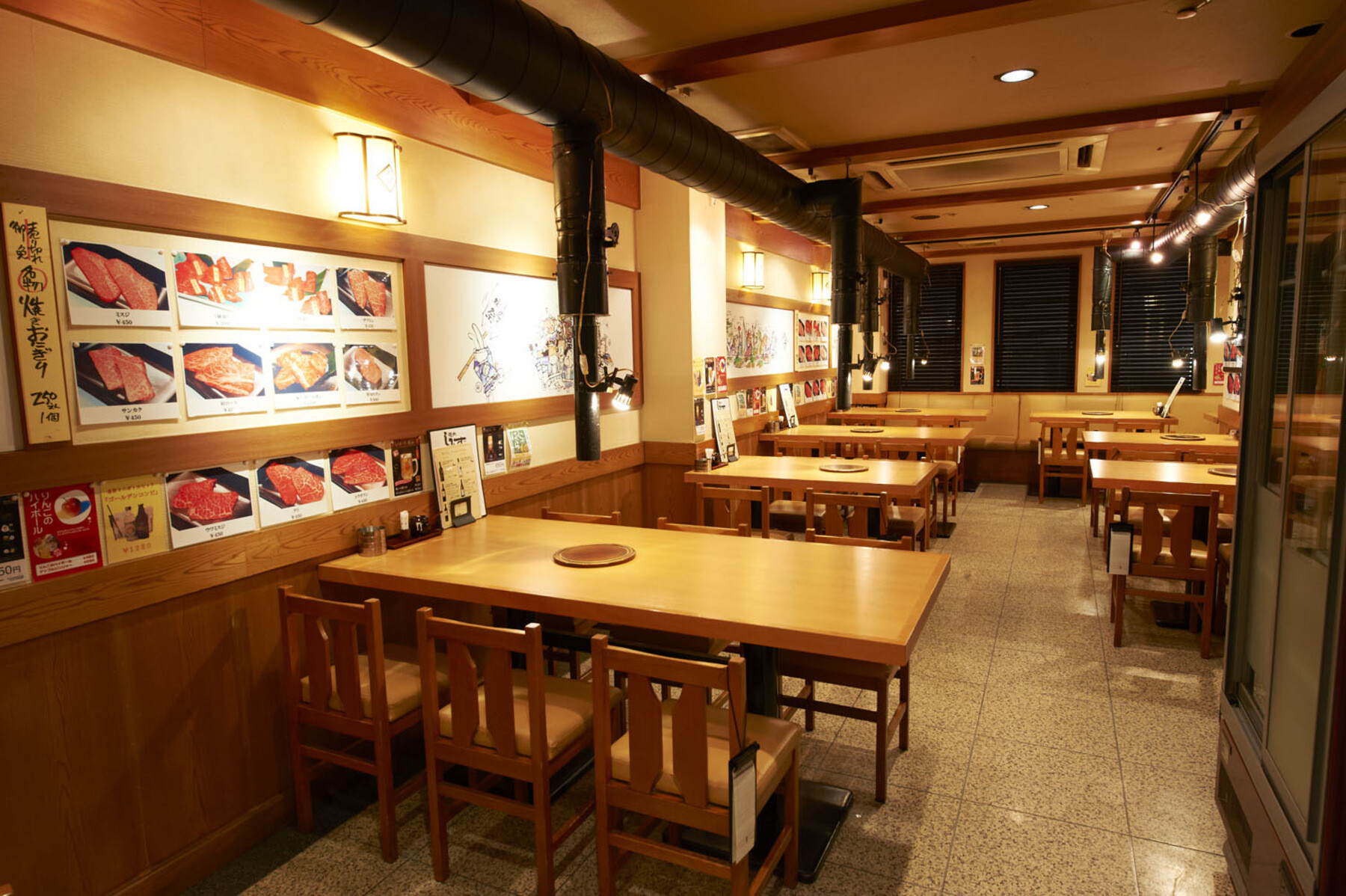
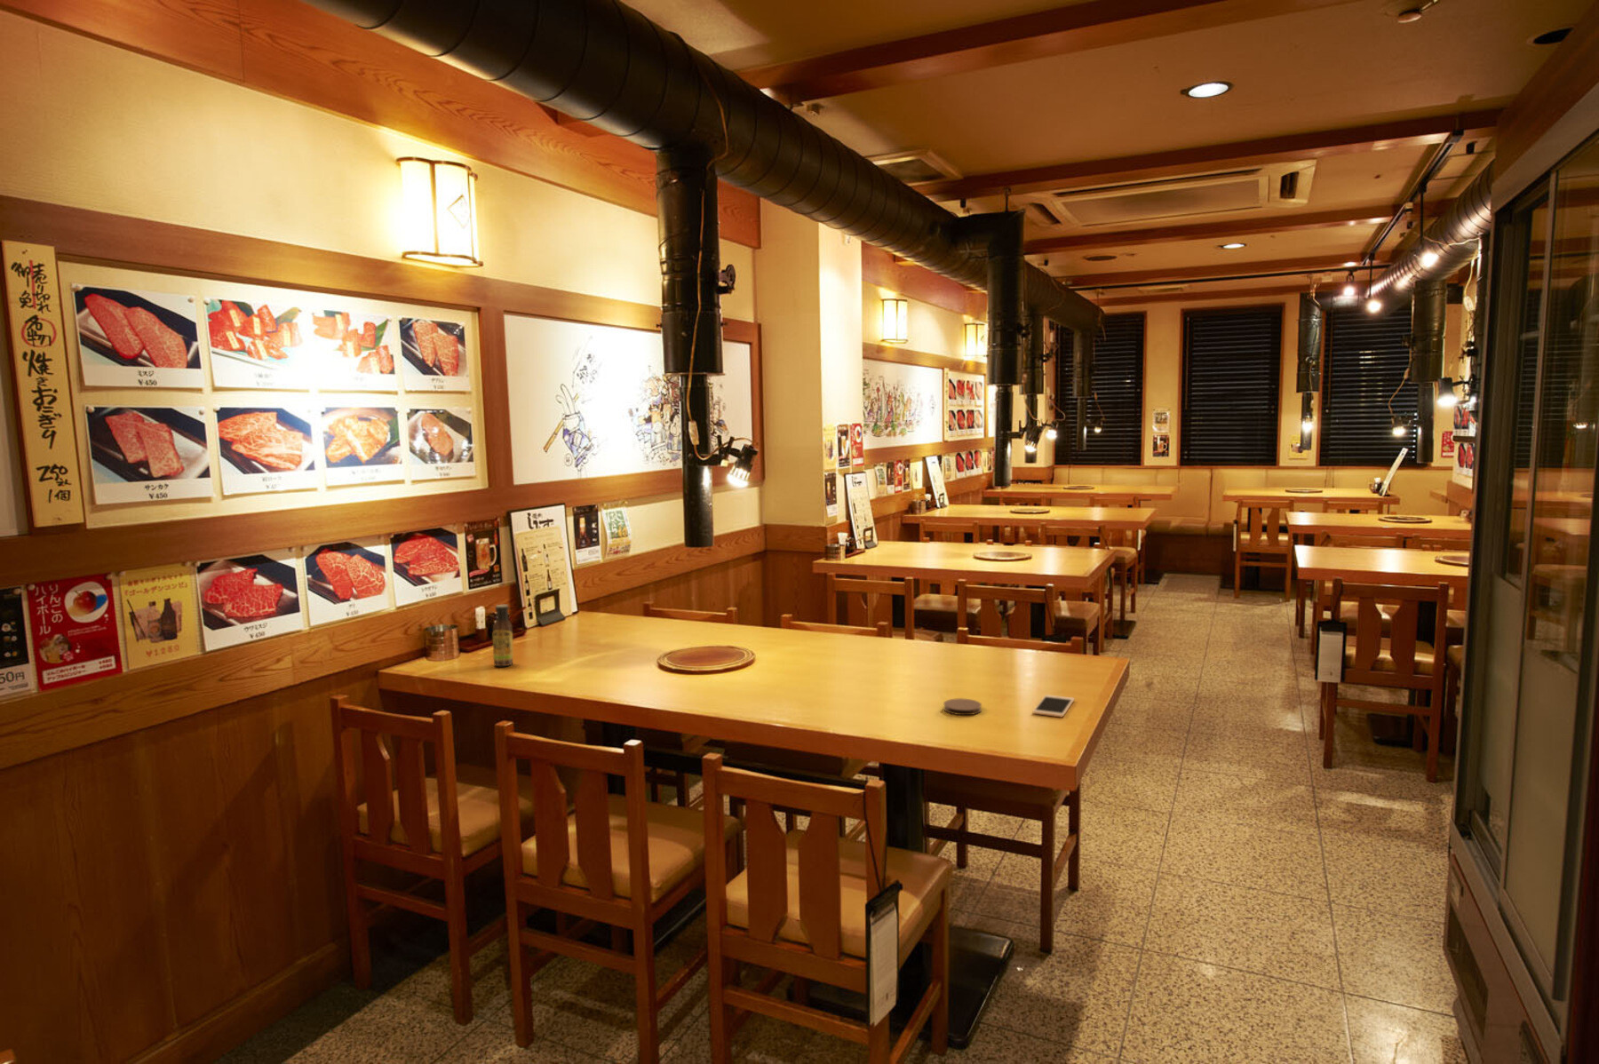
+ sauce bottle [492,604,514,667]
+ cell phone [1032,694,1076,717]
+ coaster [942,697,982,716]
